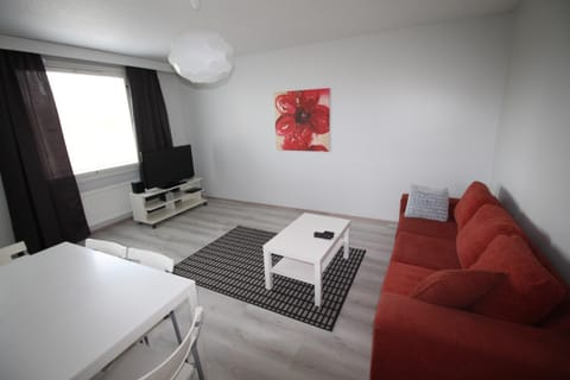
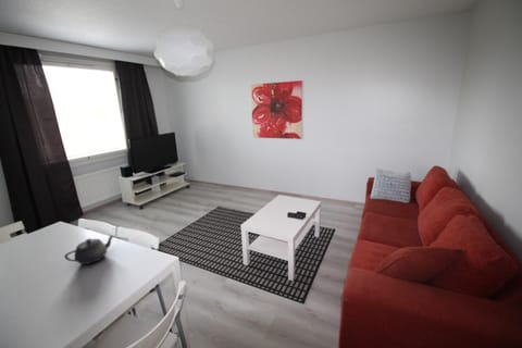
+ teapot [63,234,115,265]
